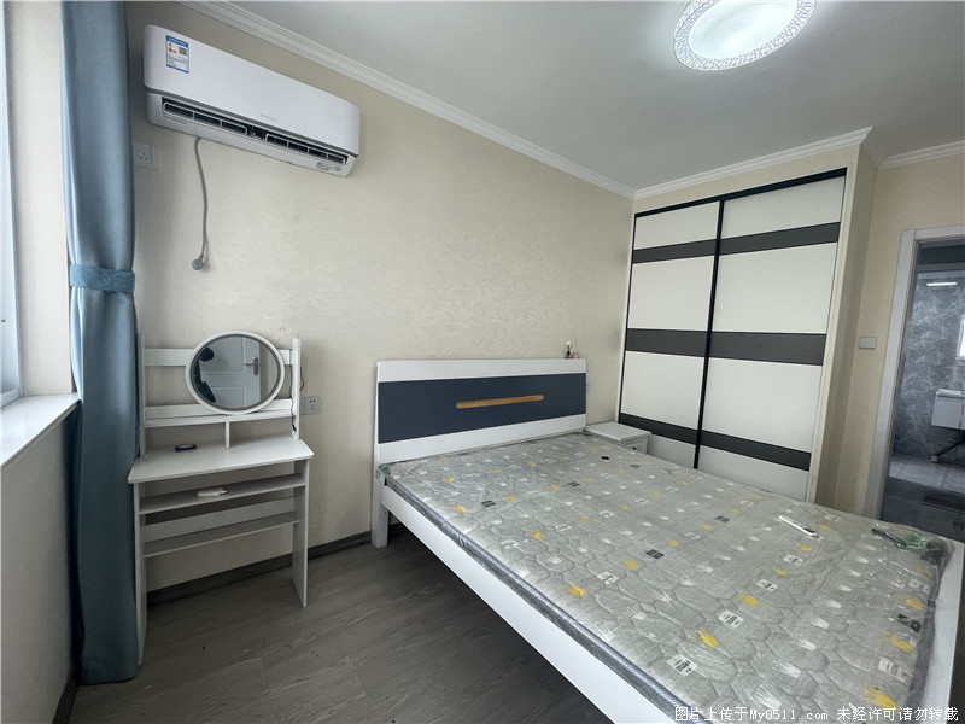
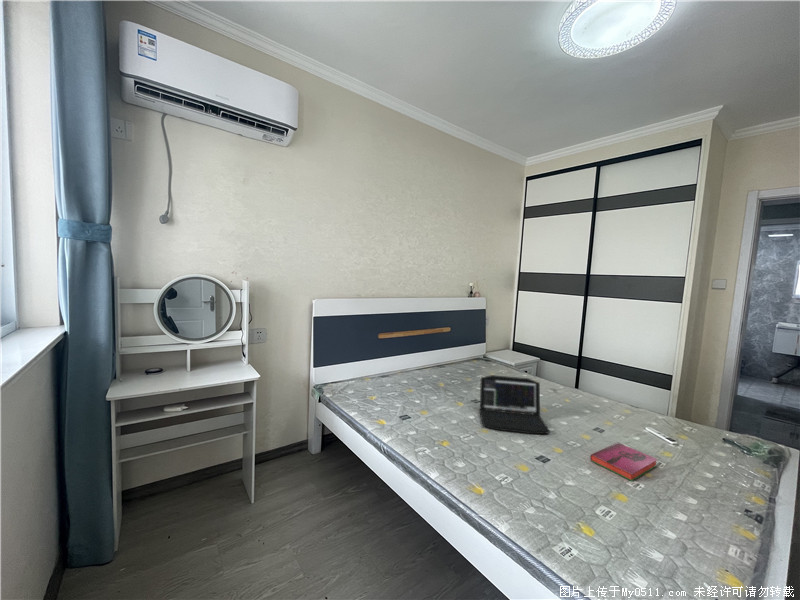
+ laptop [478,374,551,435]
+ hardback book [589,441,659,482]
